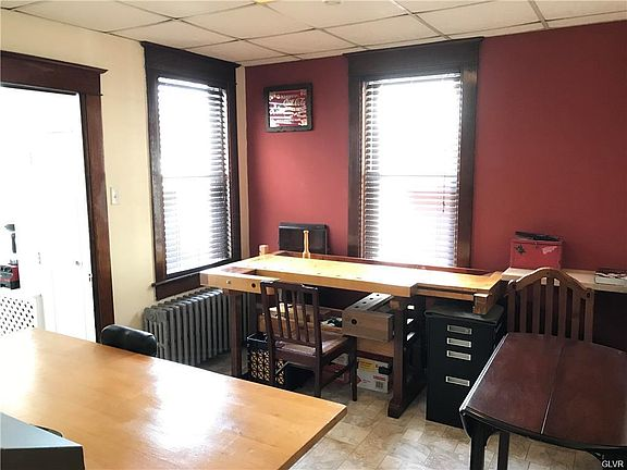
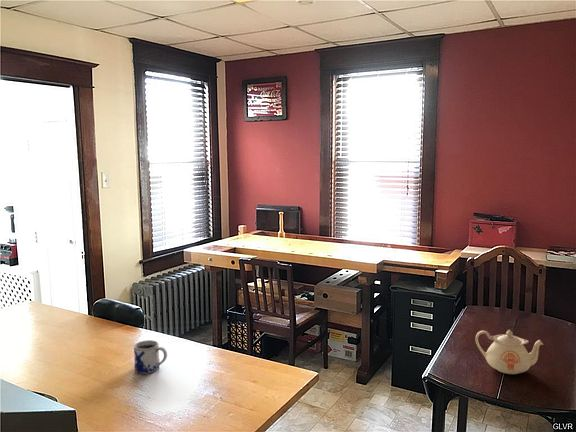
+ mug [133,339,168,375]
+ teapot [475,329,544,375]
